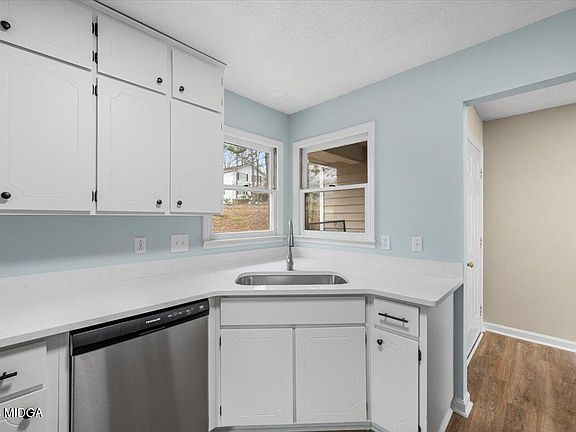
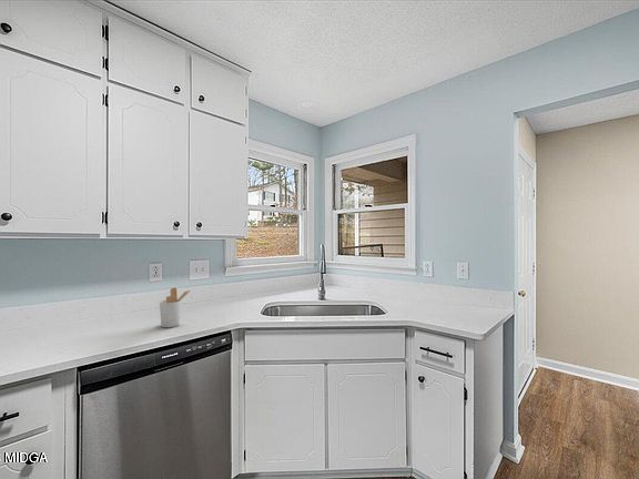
+ utensil holder [159,286,192,328]
